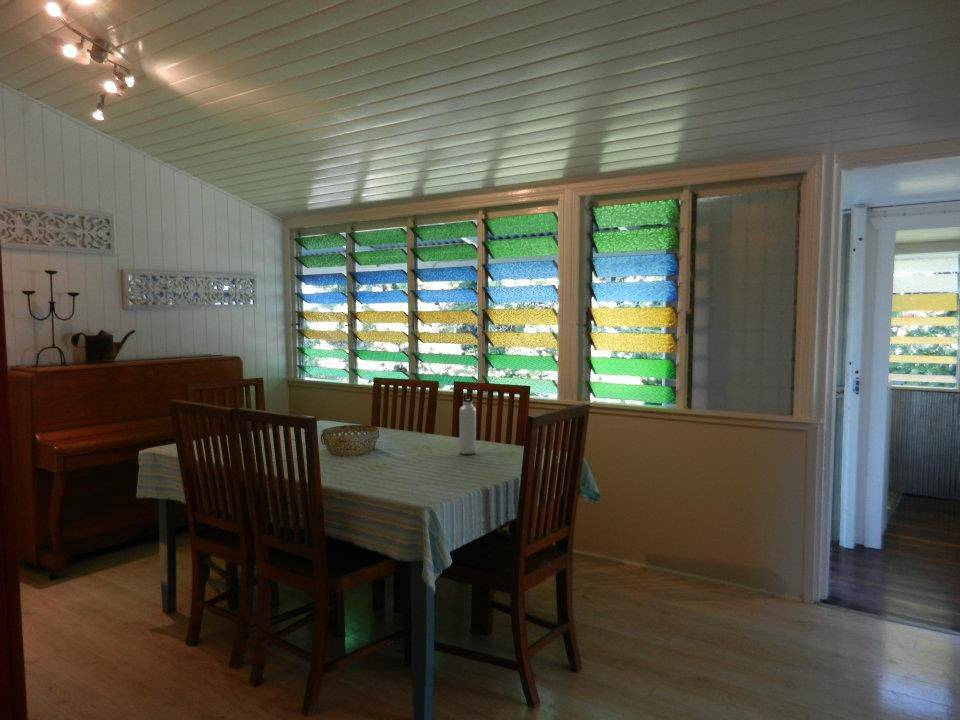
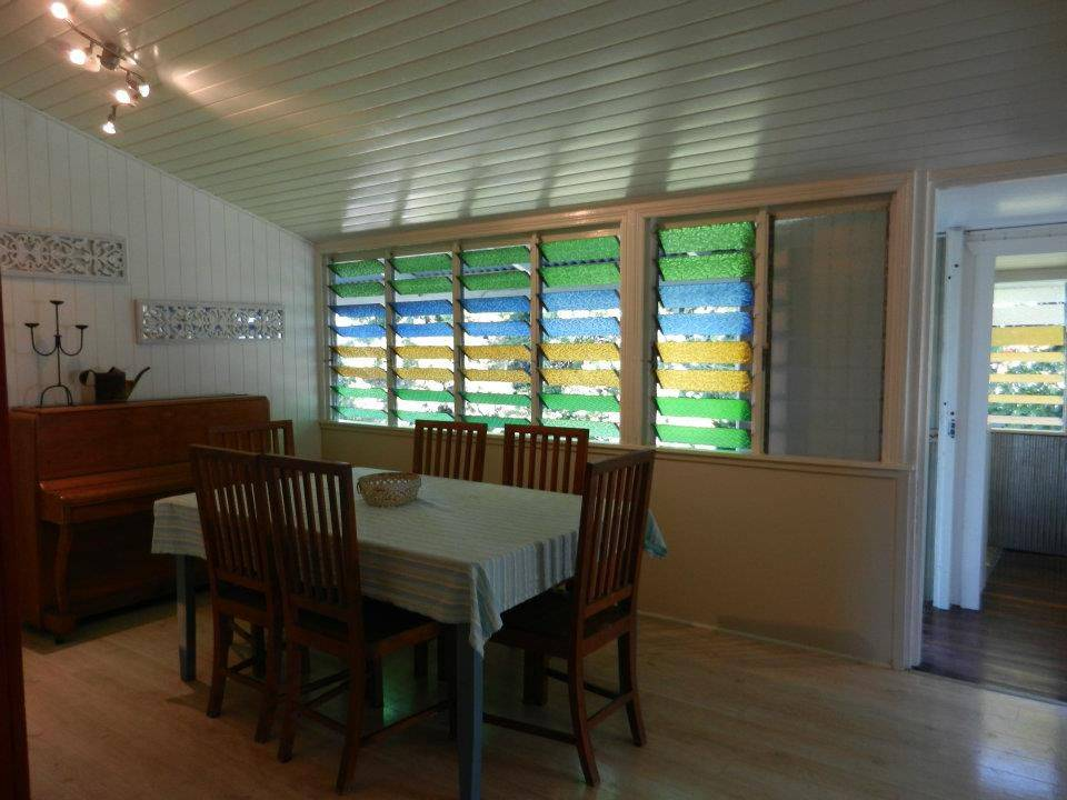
- water bottle [458,392,477,455]
